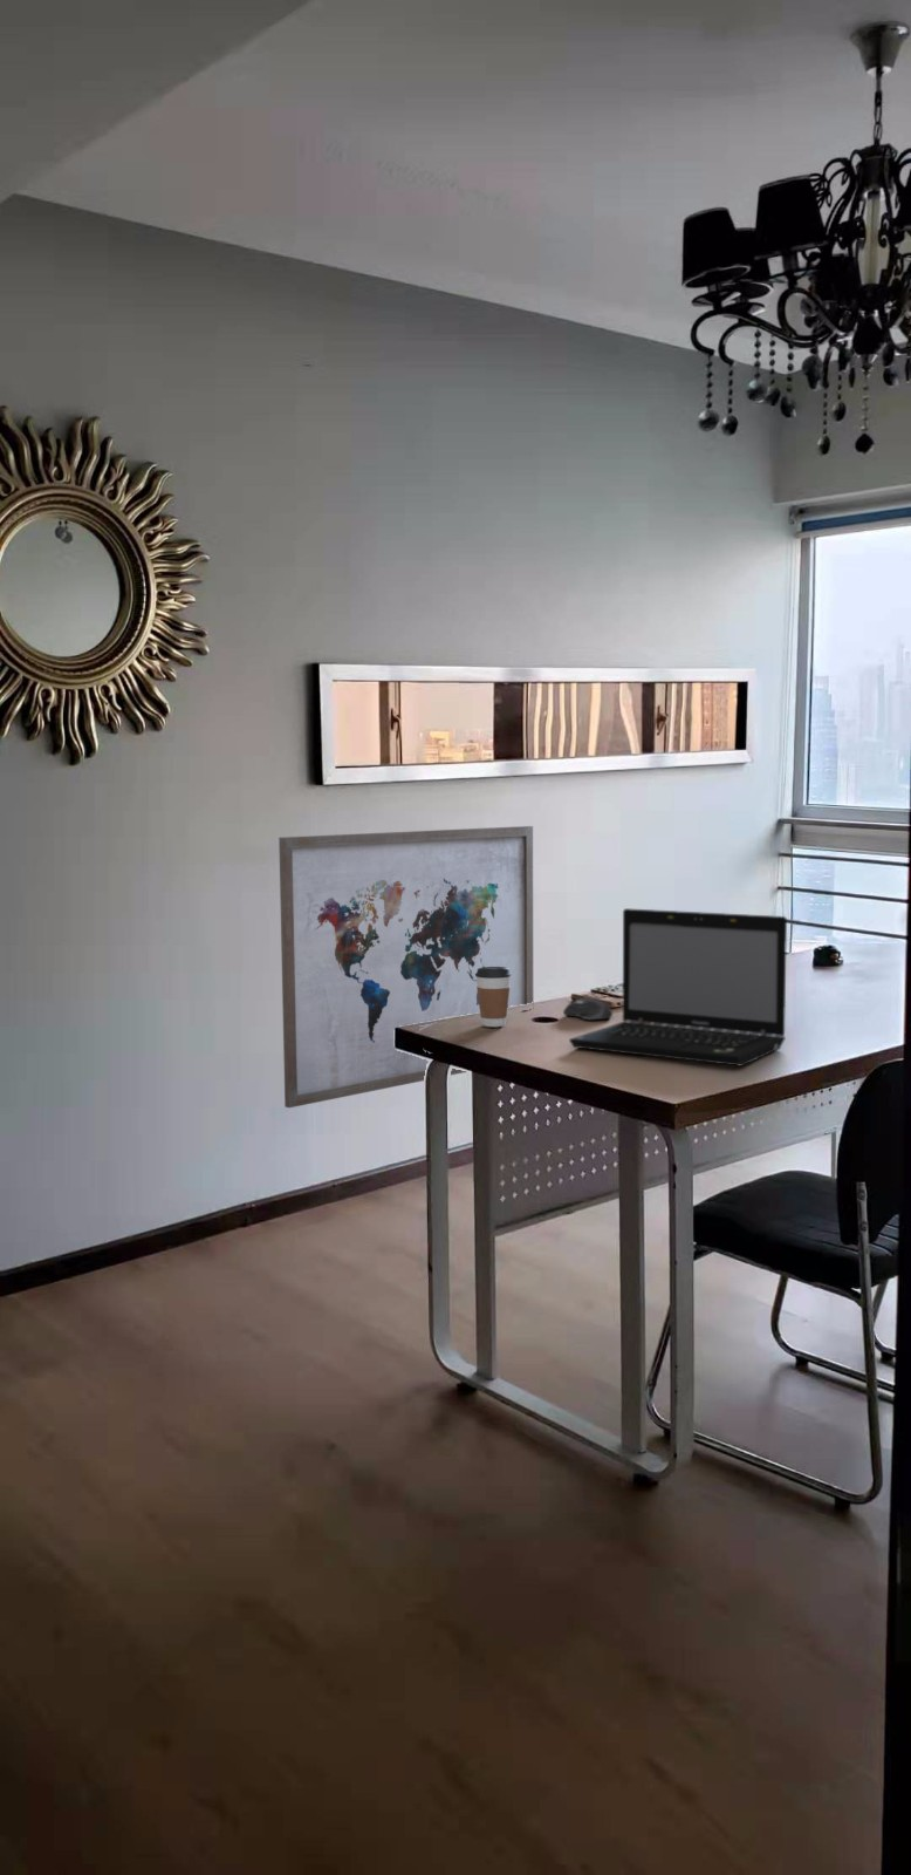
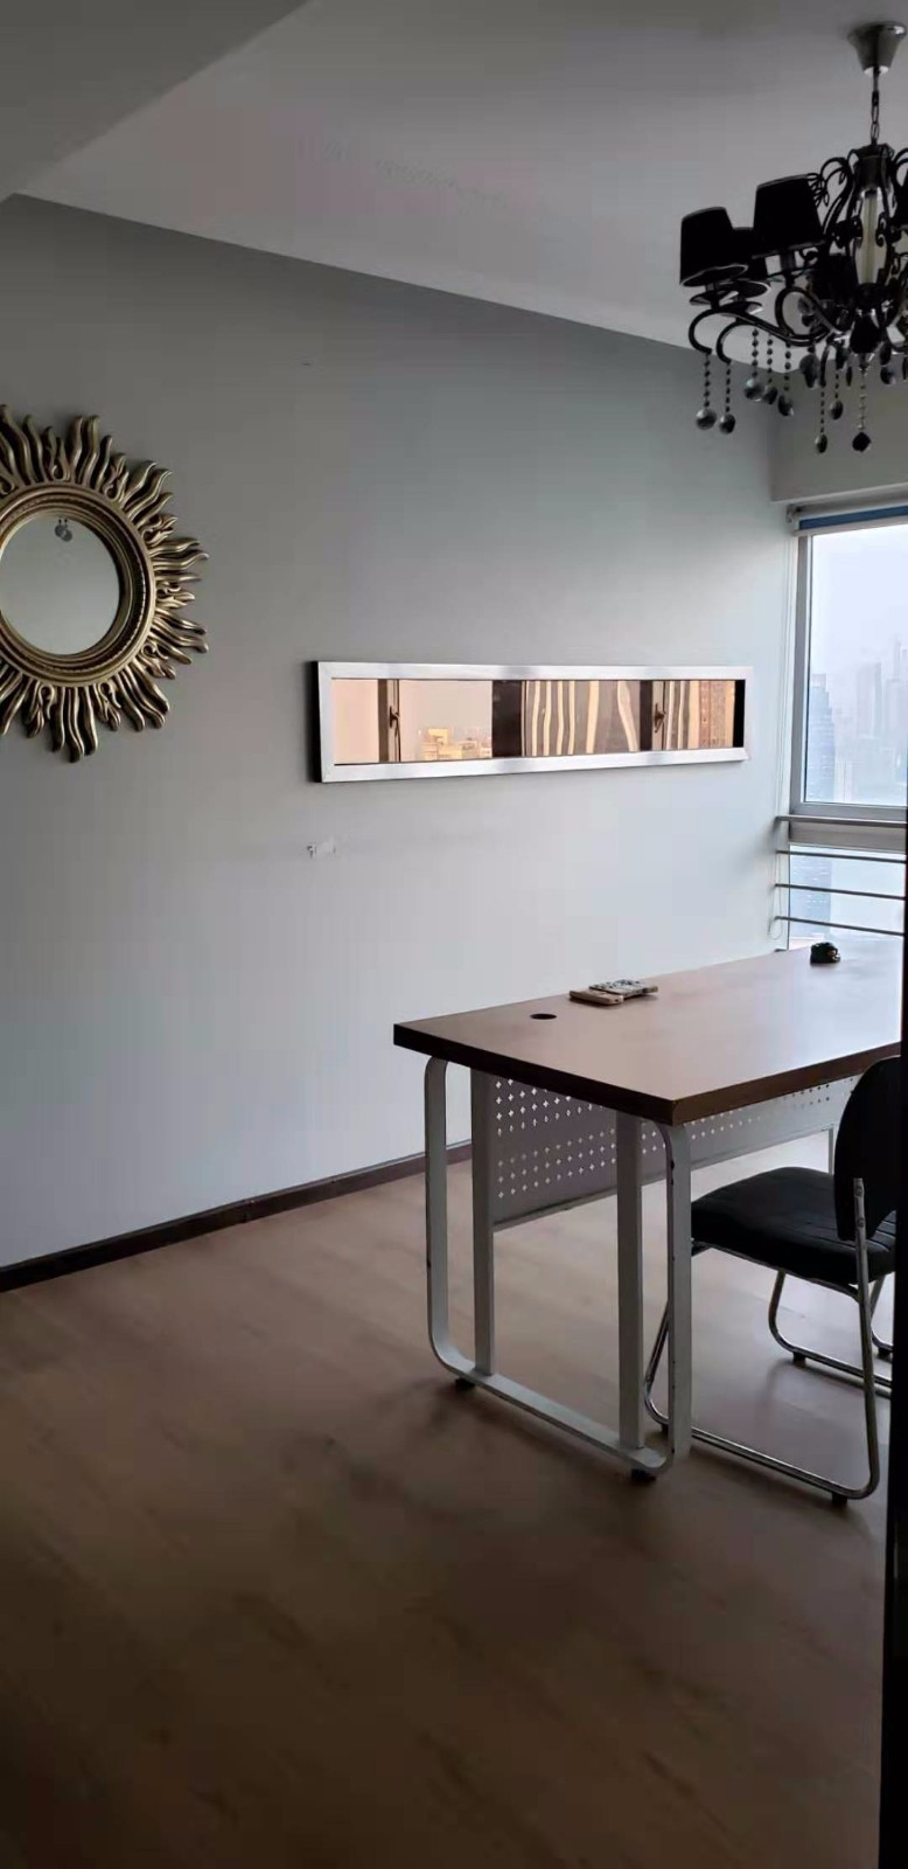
- laptop [568,908,788,1068]
- computer mouse [562,997,613,1021]
- wall art [277,825,534,1108]
- coffee cup [476,967,512,1027]
